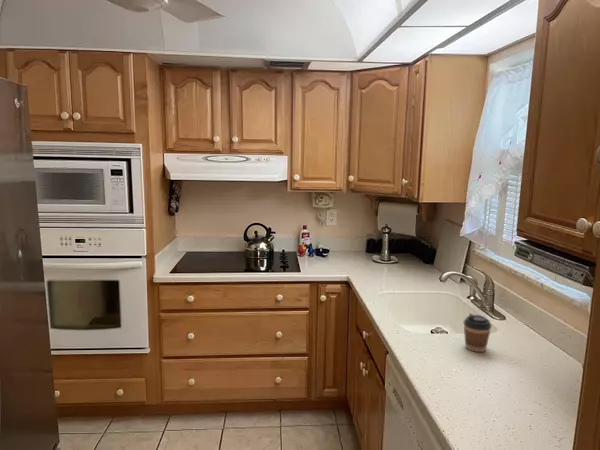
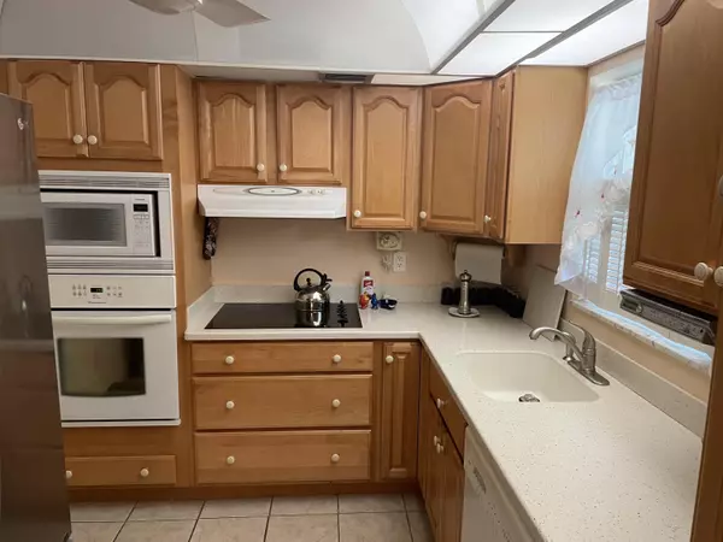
- coffee cup [463,312,493,353]
